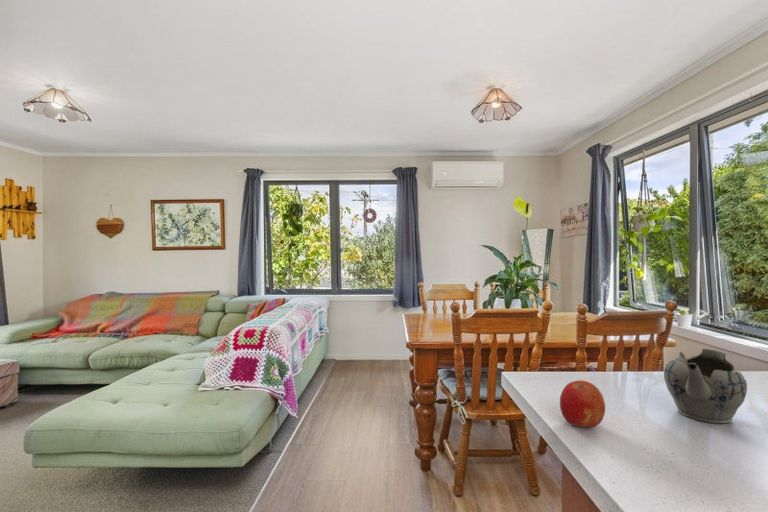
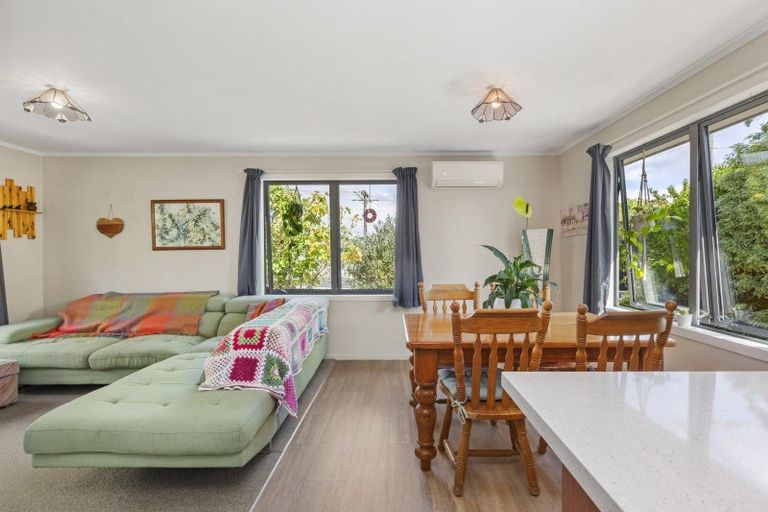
- fruit [559,380,606,428]
- teapot [663,348,748,424]
